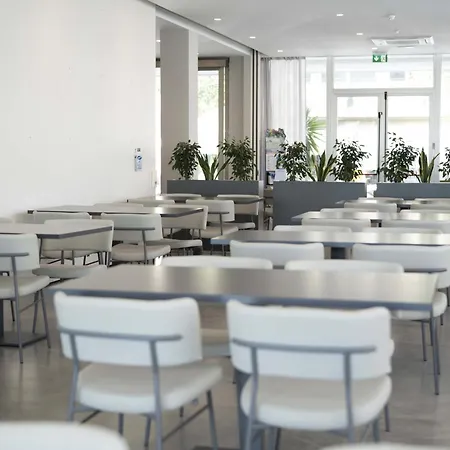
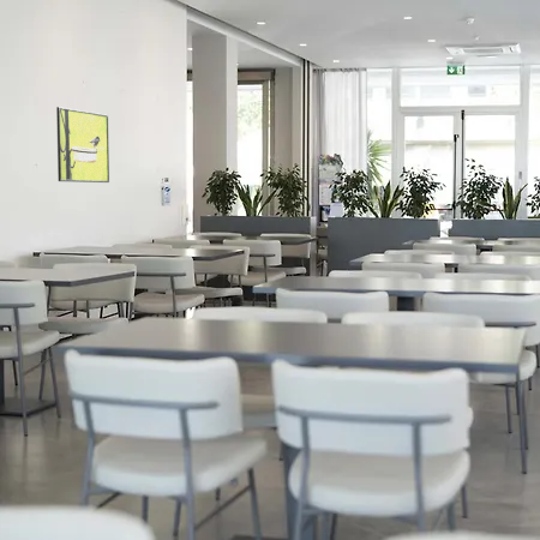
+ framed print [55,106,110,184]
